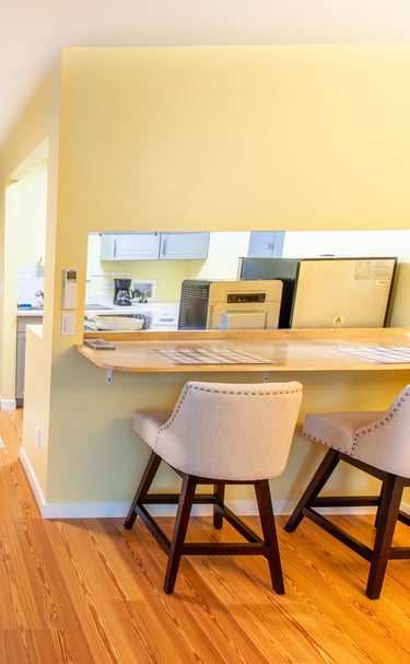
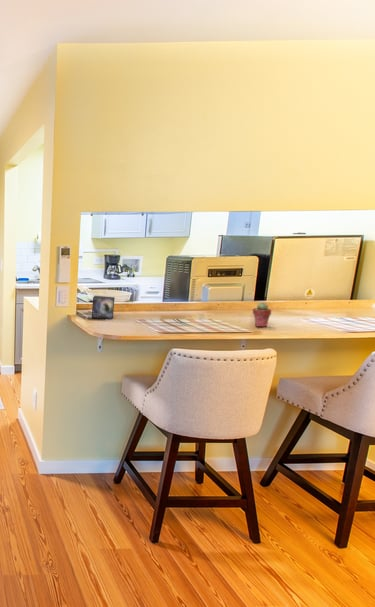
+ potted succulent [252,301,272,328]
+ small box [91,295,116,320]
